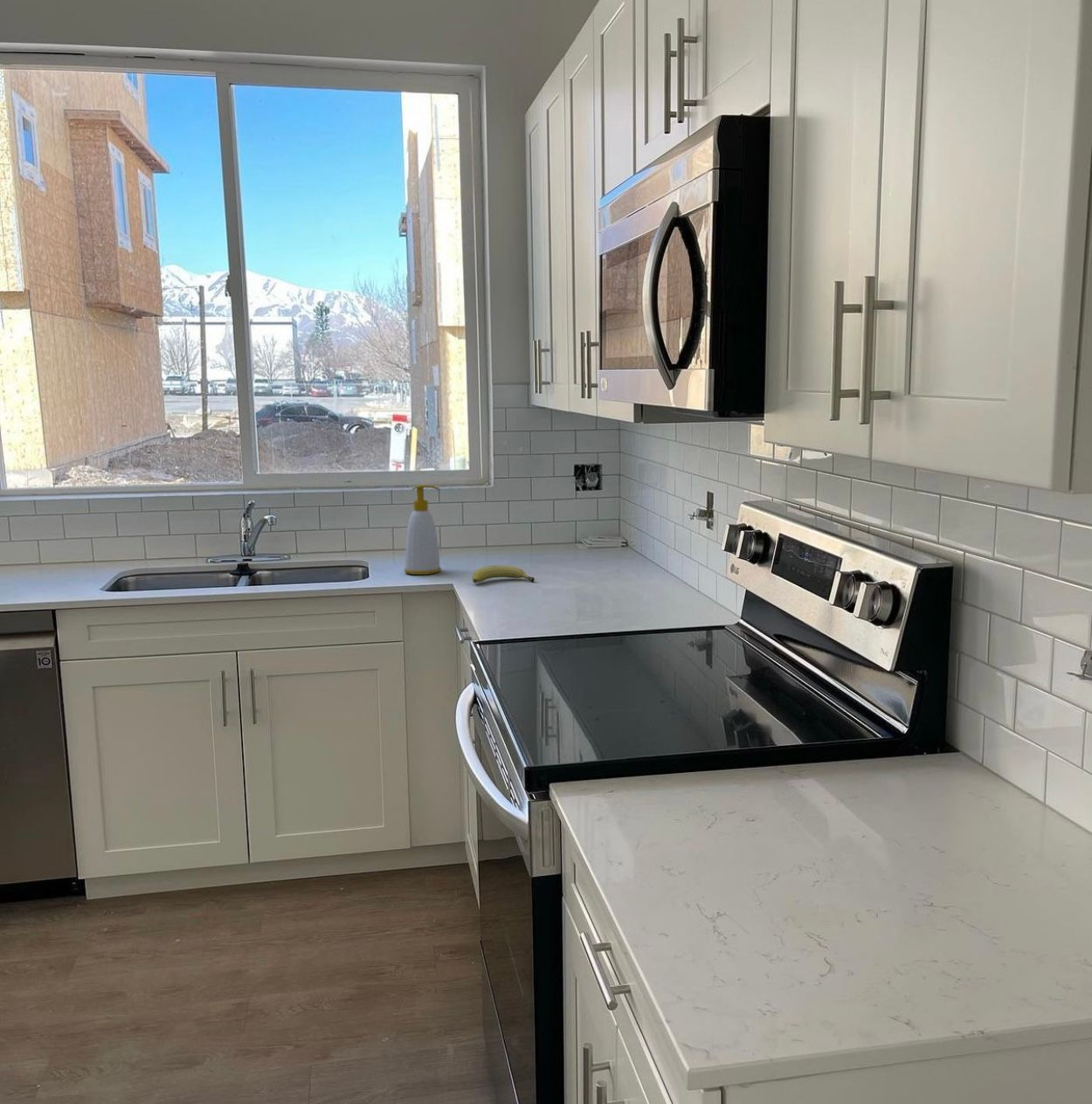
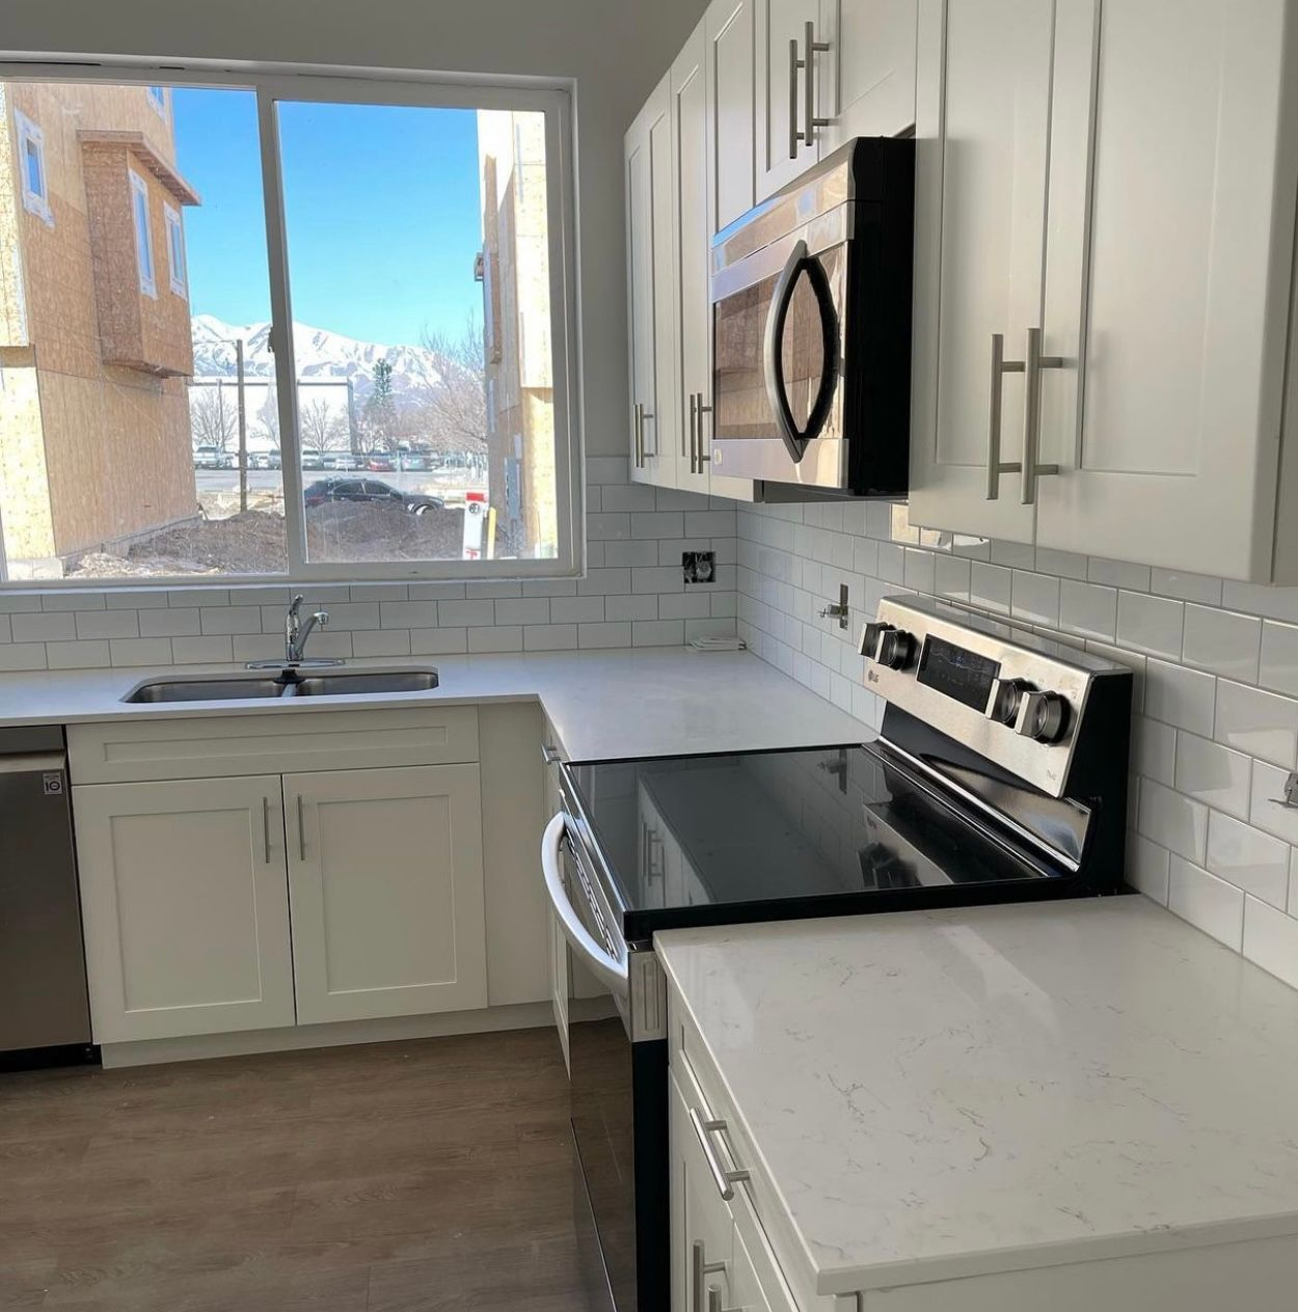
- fruit [472,564,536,583]
- soap bottle [404,484,442,576]
